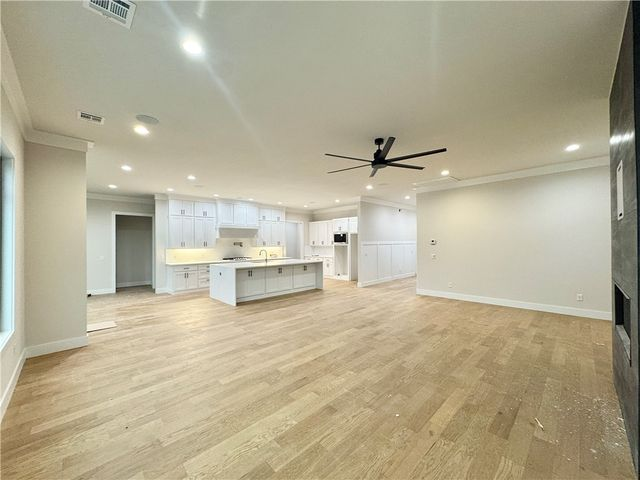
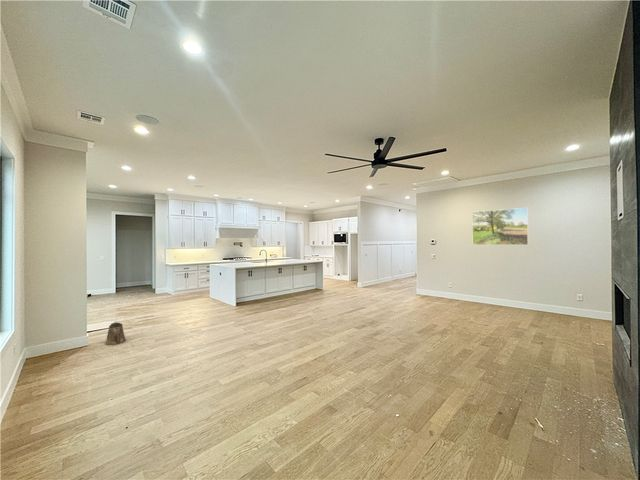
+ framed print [471,207,529,246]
+ watering can [105,322,127,346]
